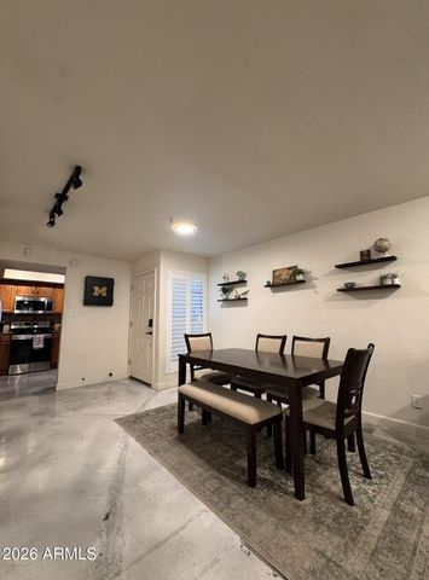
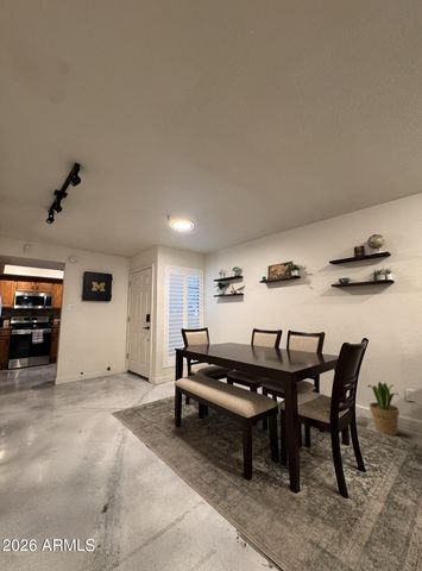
+ potted plant [366,381,401,437]
